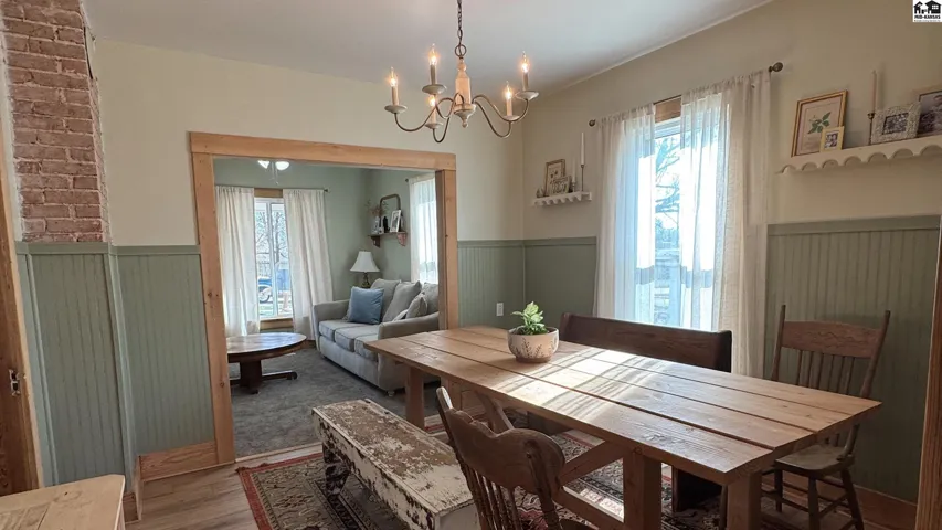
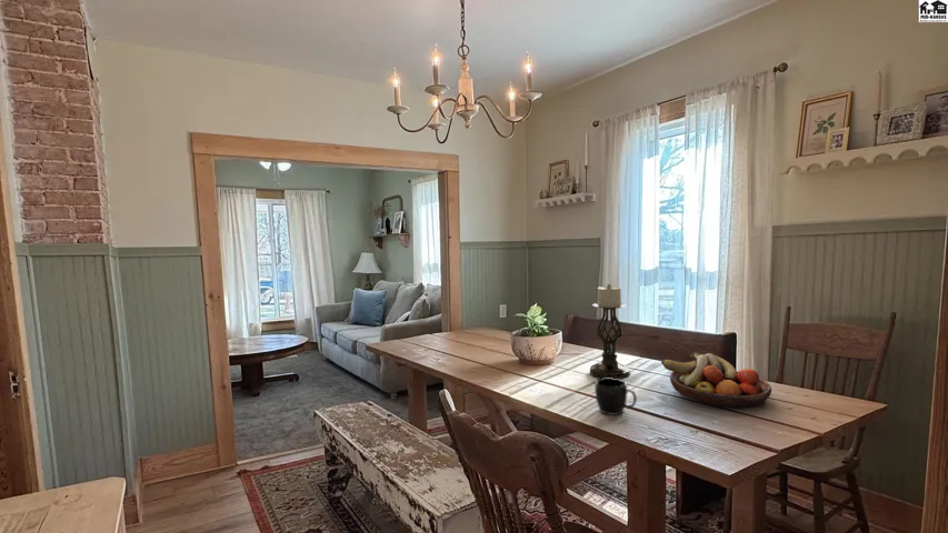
+ fruit bowl [660,352,772,409]
+ candle holder [589,283,631,380]
+ mug [593,378,638,416]
